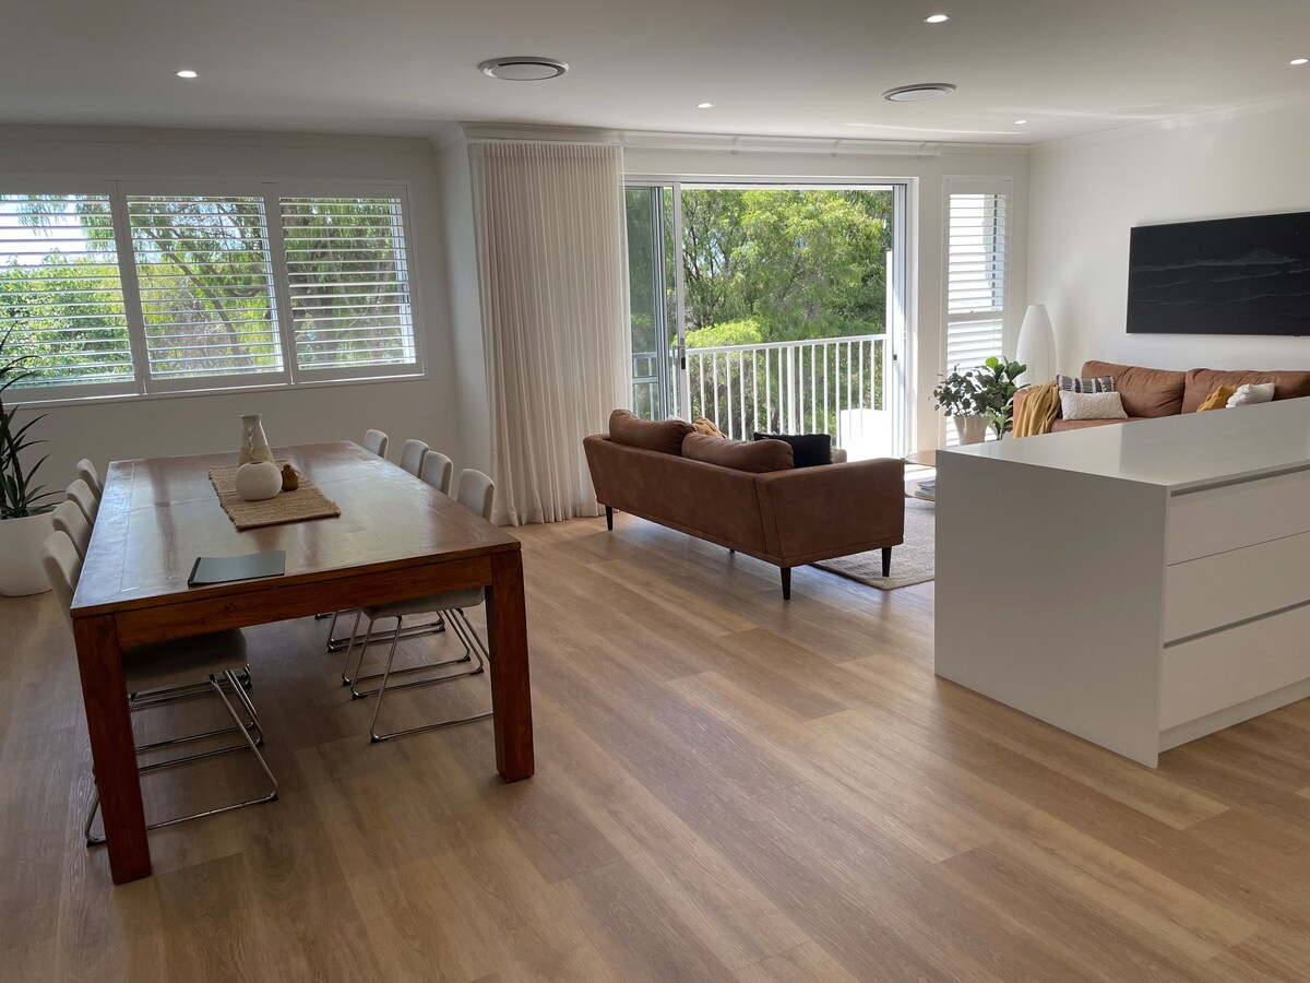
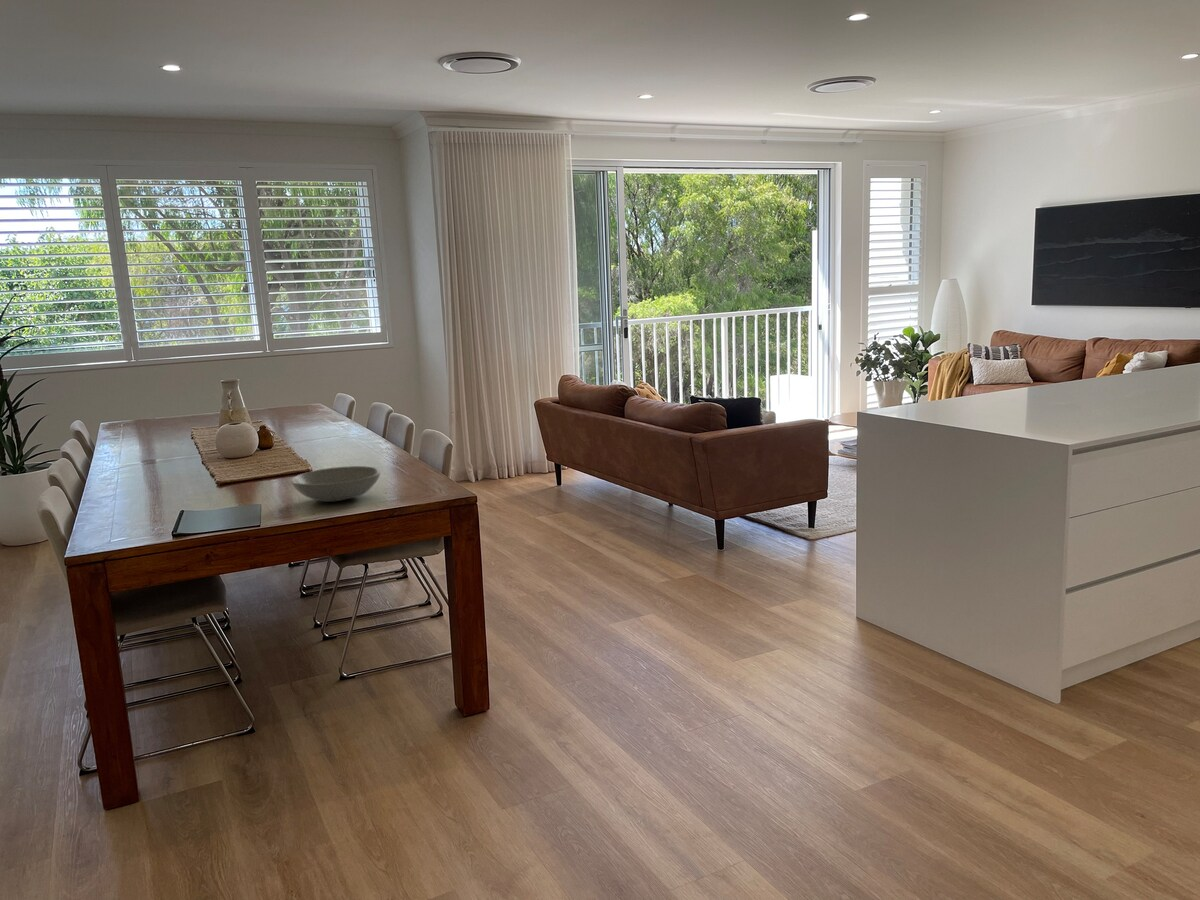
+ bowl [290,465,381,503]
